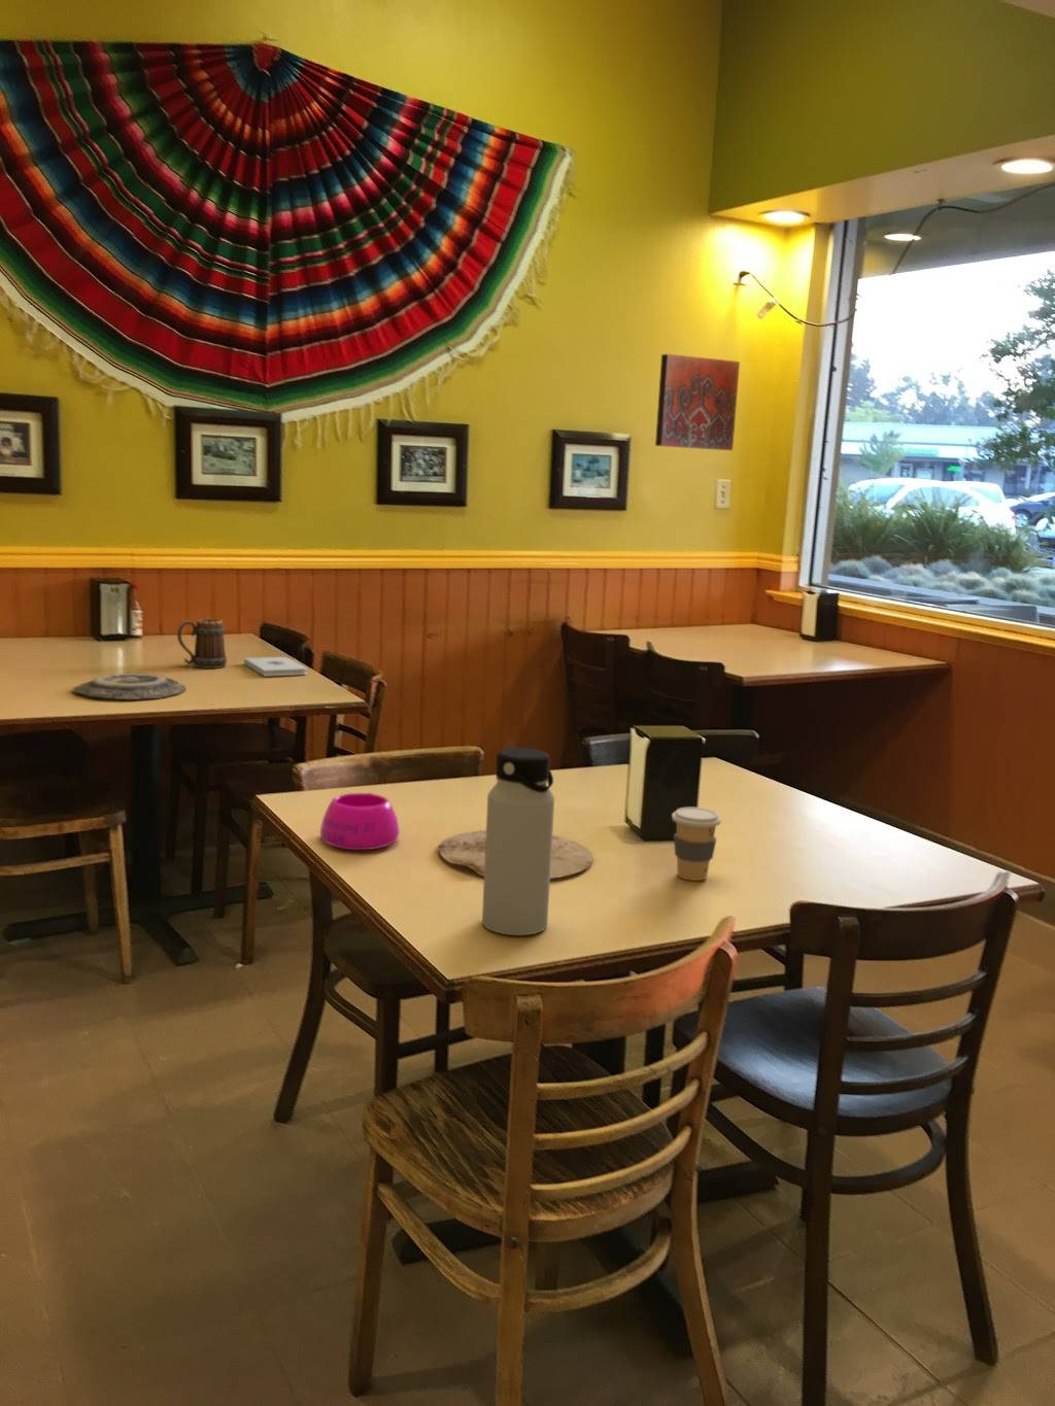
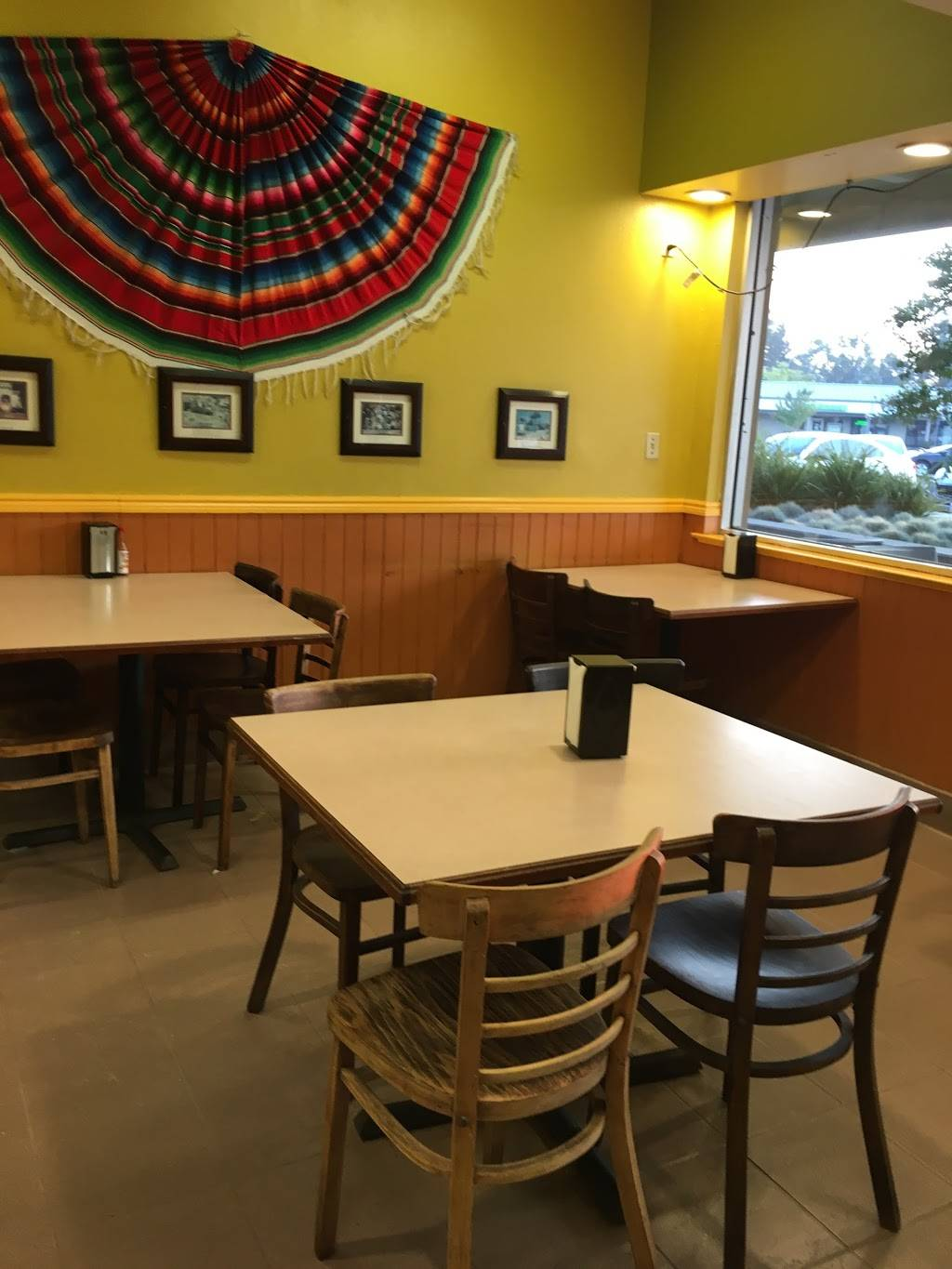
- decorative tile [654,353,740,451]
- coffee cup [670,807,723,882]
- mug [176,618,227,669]
- notepad [243,656,308,677]
- water bottle [481,747,555,936]
- bowl [319,791,401,851]
- plate [437,829,594,880]
- plate [72,671,186,700]
